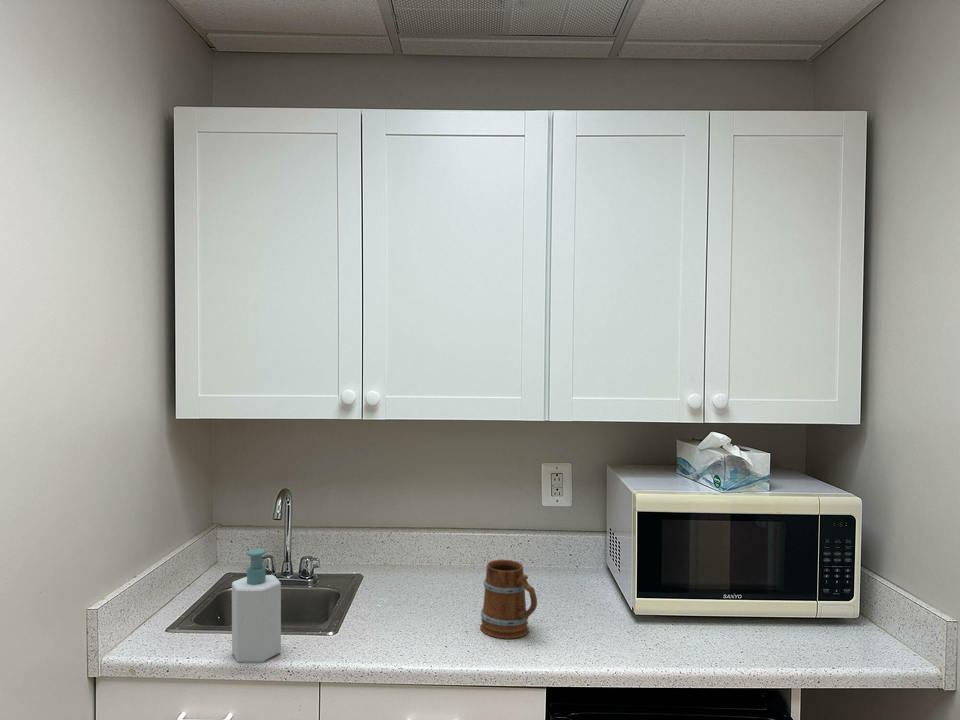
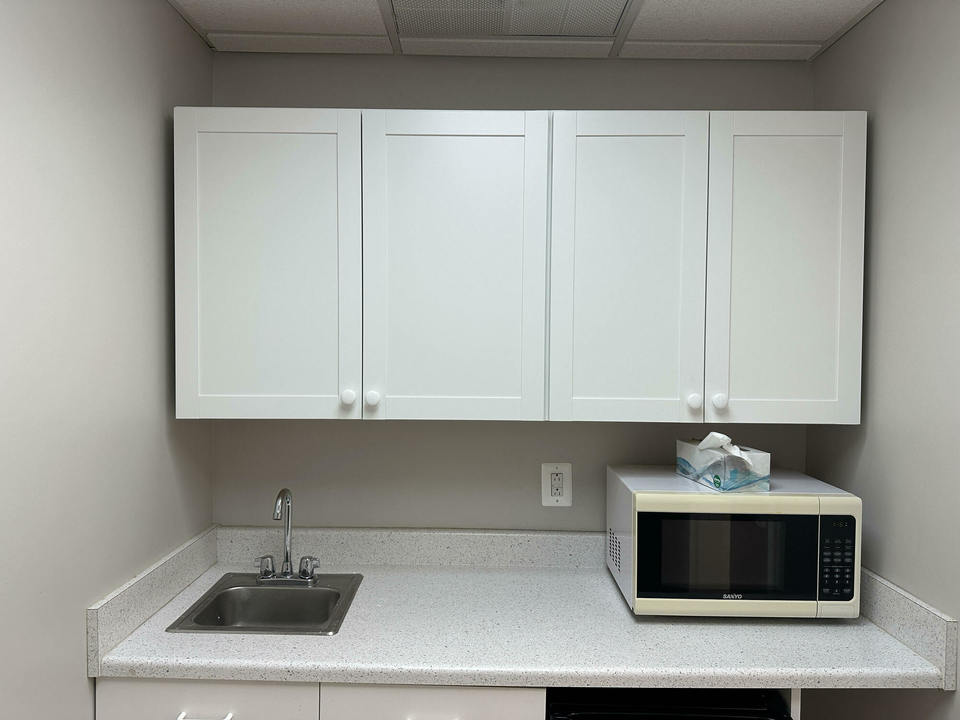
- soap bottle [231,548,282,663]
- mug [479,559,538,640]
